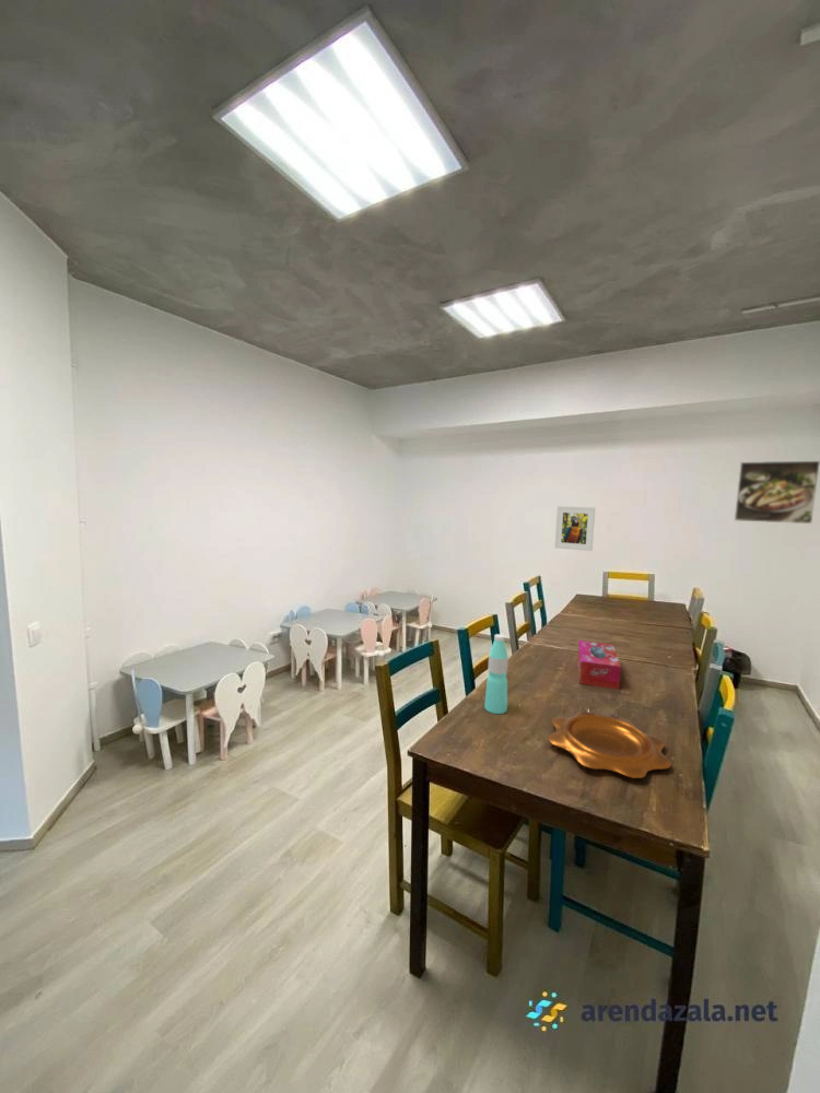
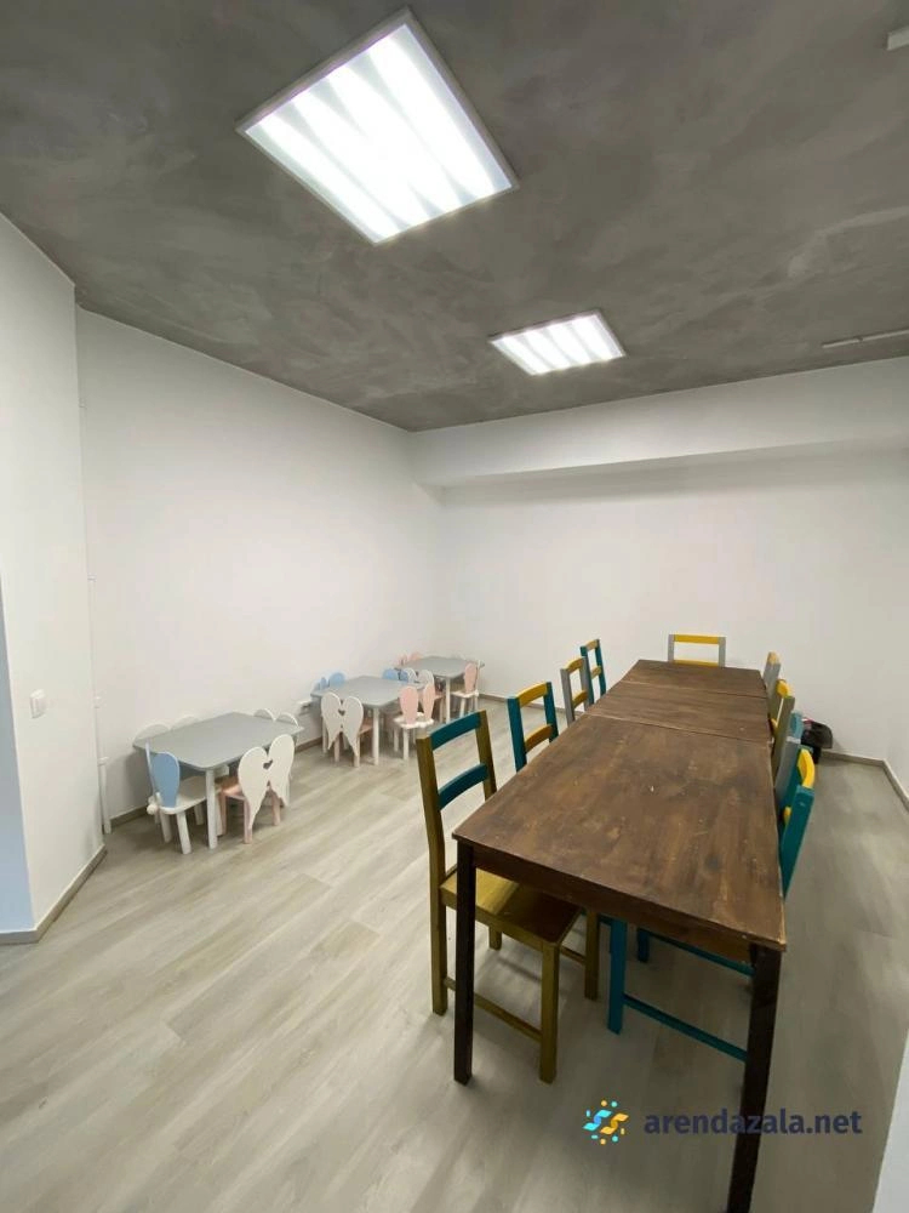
- tissue box [576,639,622,690]
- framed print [553,505,596,552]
- water bottle [483,633,509,715]
- decorative bowl [547,710,672,779]
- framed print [734,460,820,525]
